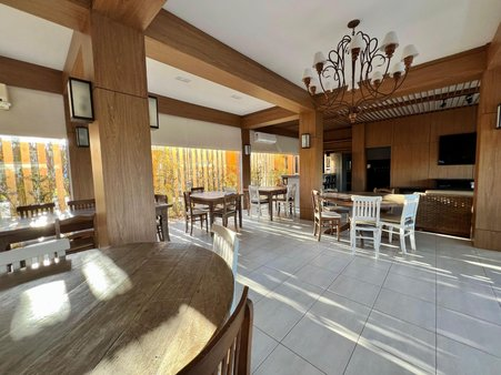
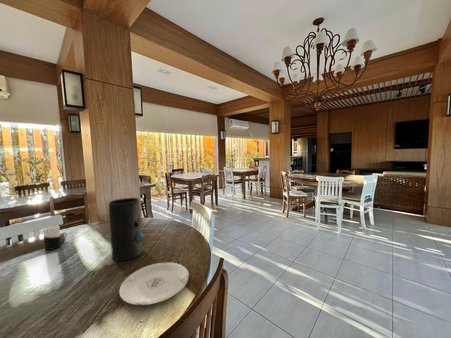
+ cup [42,225,68,251]
+ plate [119,261,190,306]
+ vase [107,197,145,262]
